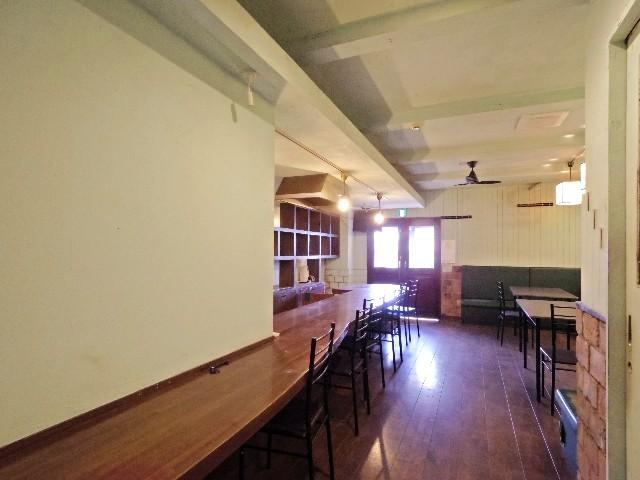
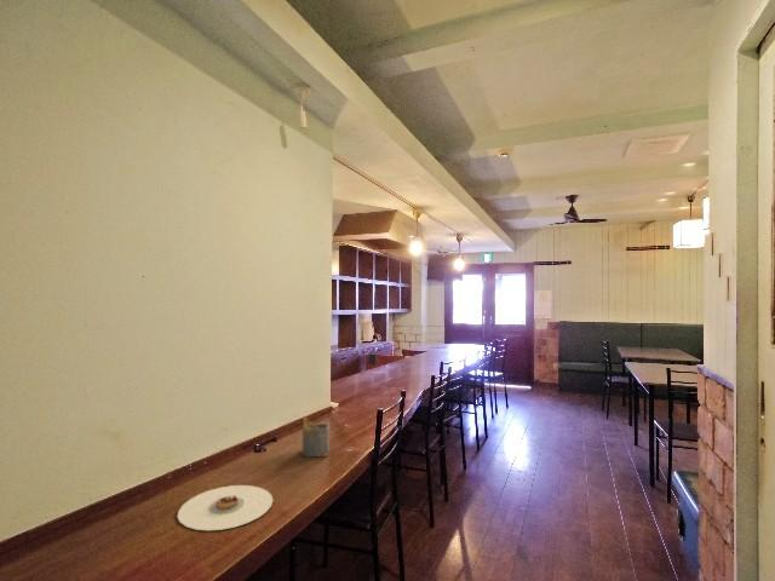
+ napkin holder [302,415,331,458]
+ plate [177,484,274,531]
